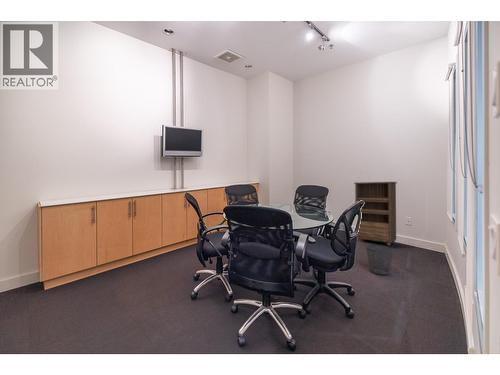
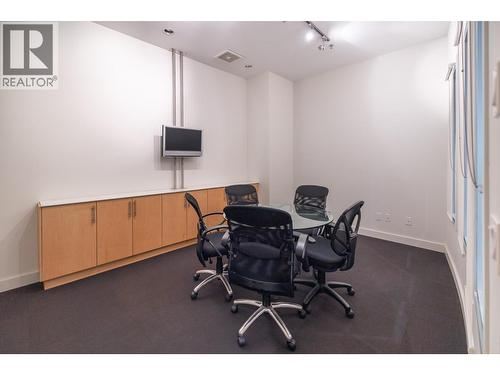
- bookshelf [353,181,398,246]
- wastebasket [365,244,394,276]
